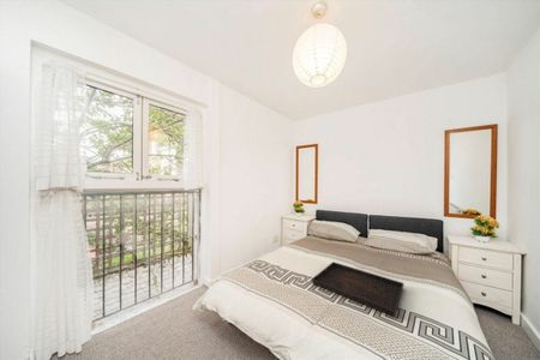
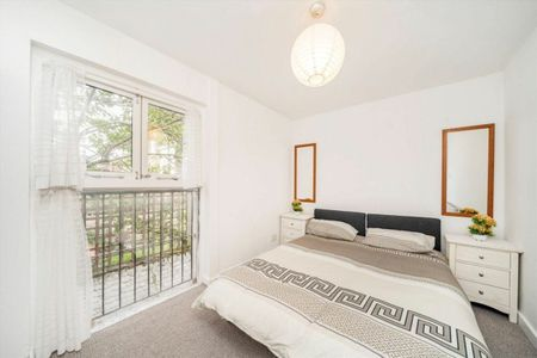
- serving tray [311,260,404,317]
